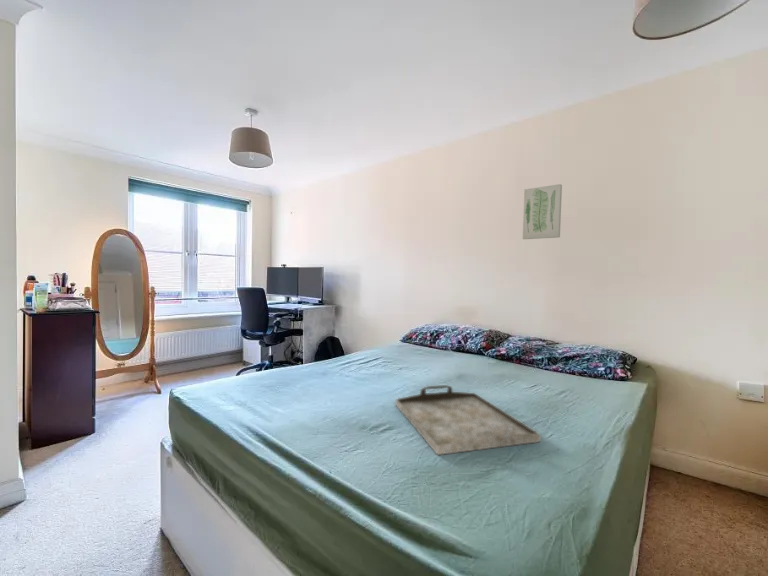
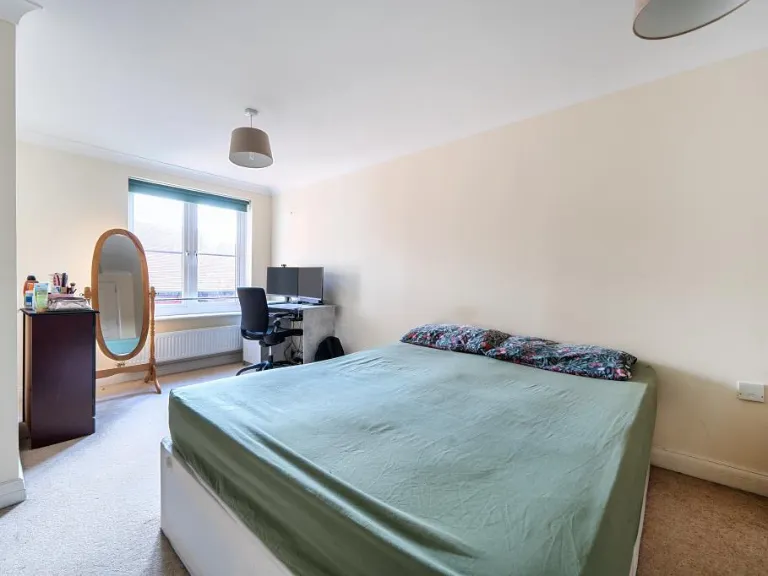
- wall art [522,183,563,240]
- serving tray [394,384,542,456]
